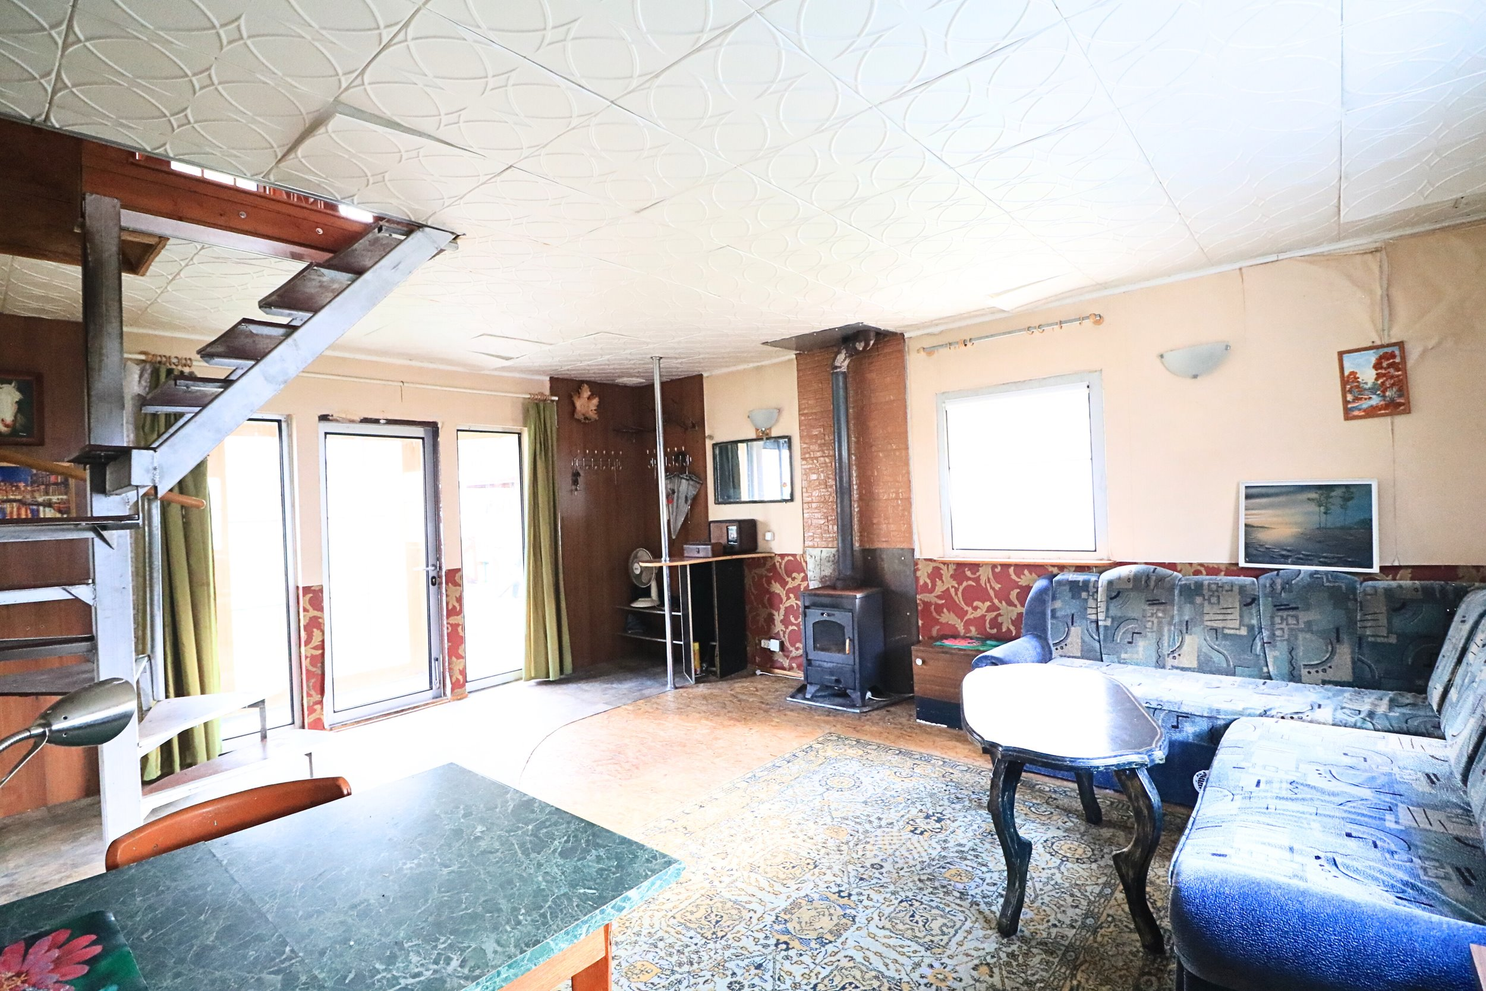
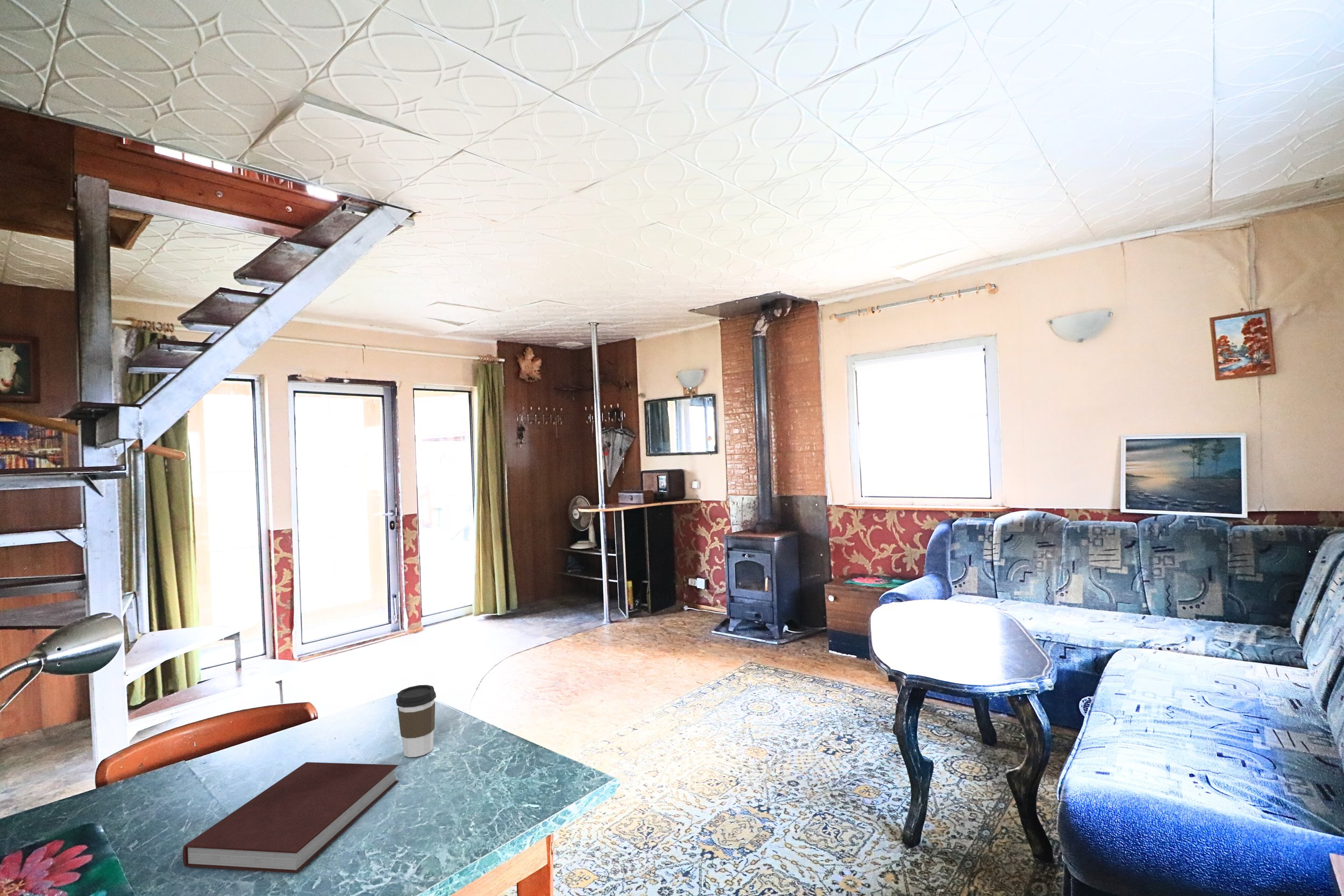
+ coffee cup [396,684,437,758]
+ notebook [182,762,399,874]
